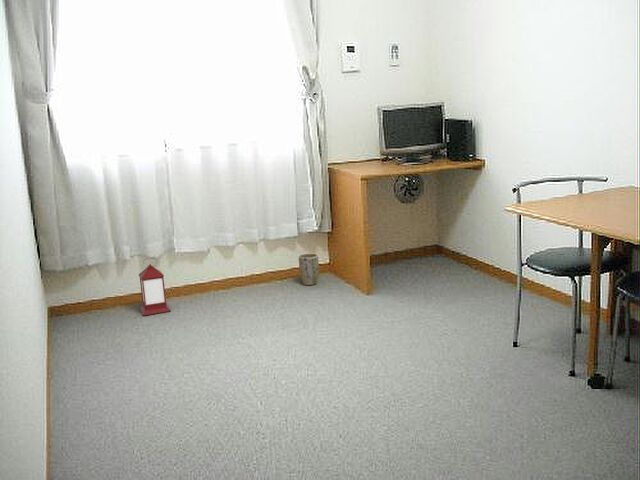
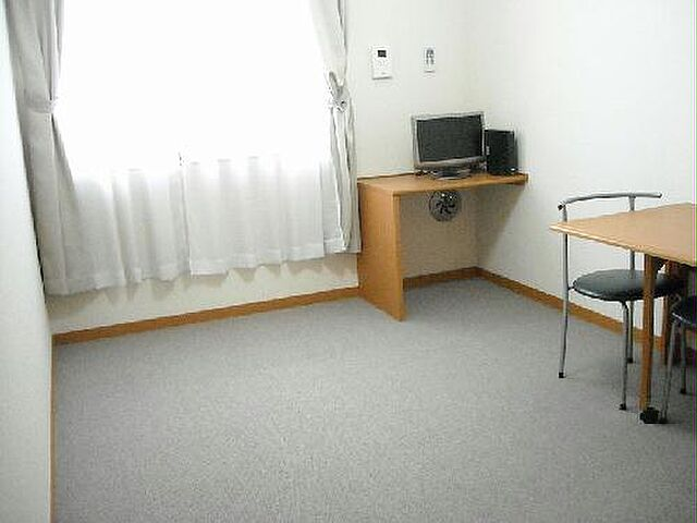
- lantern [138,256,172,316]
- plant pot [298,253,320,286]
